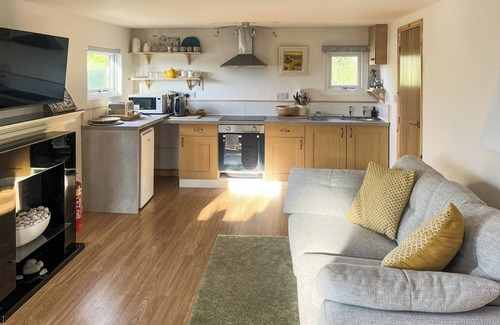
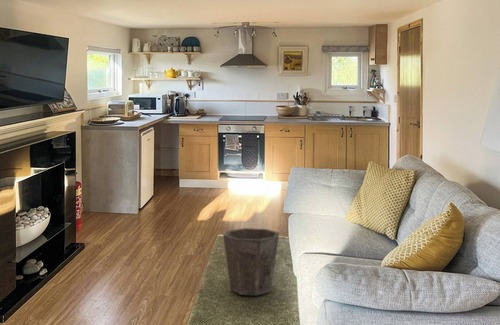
+ waste bin [222,227,280,296]
